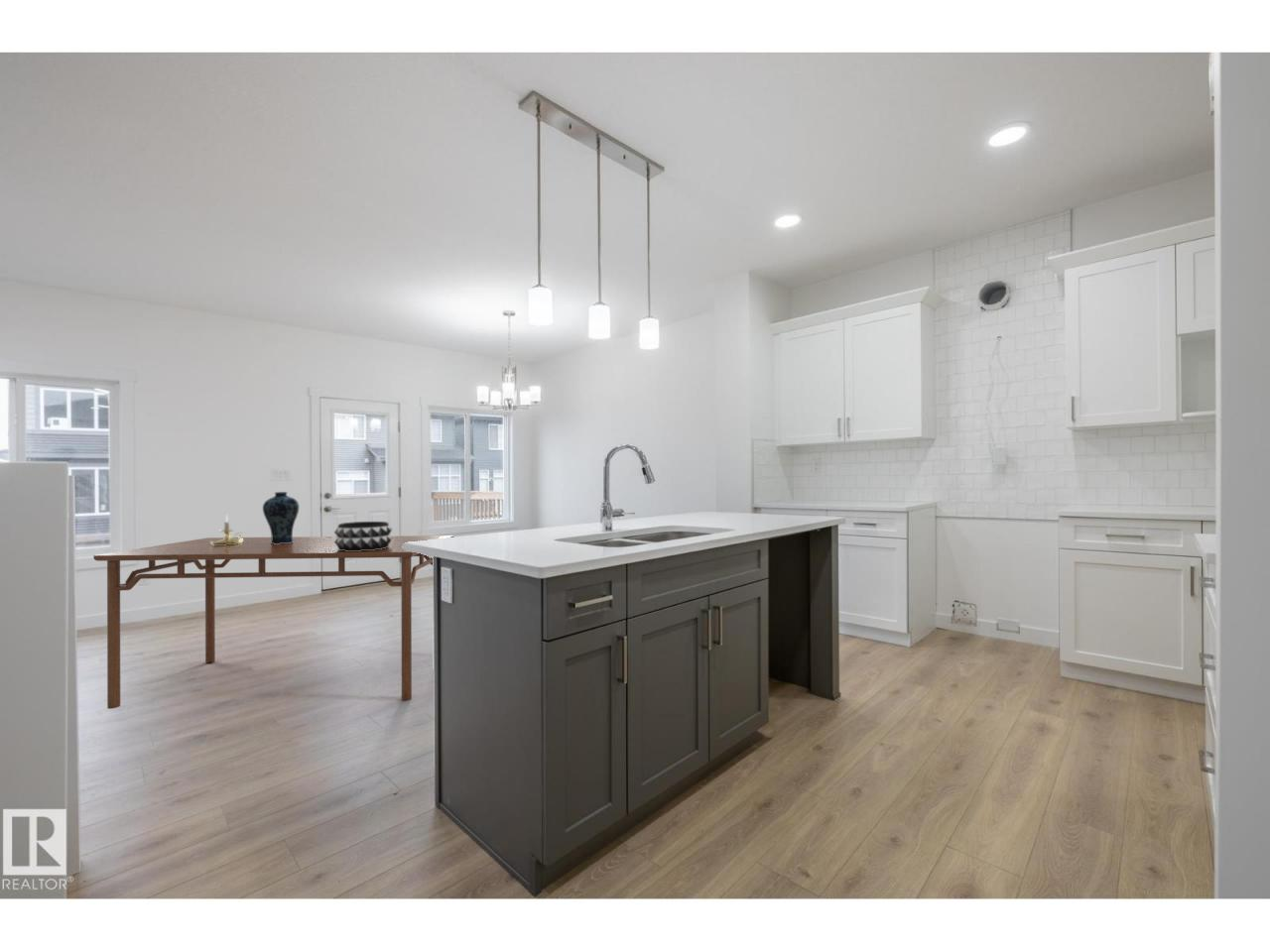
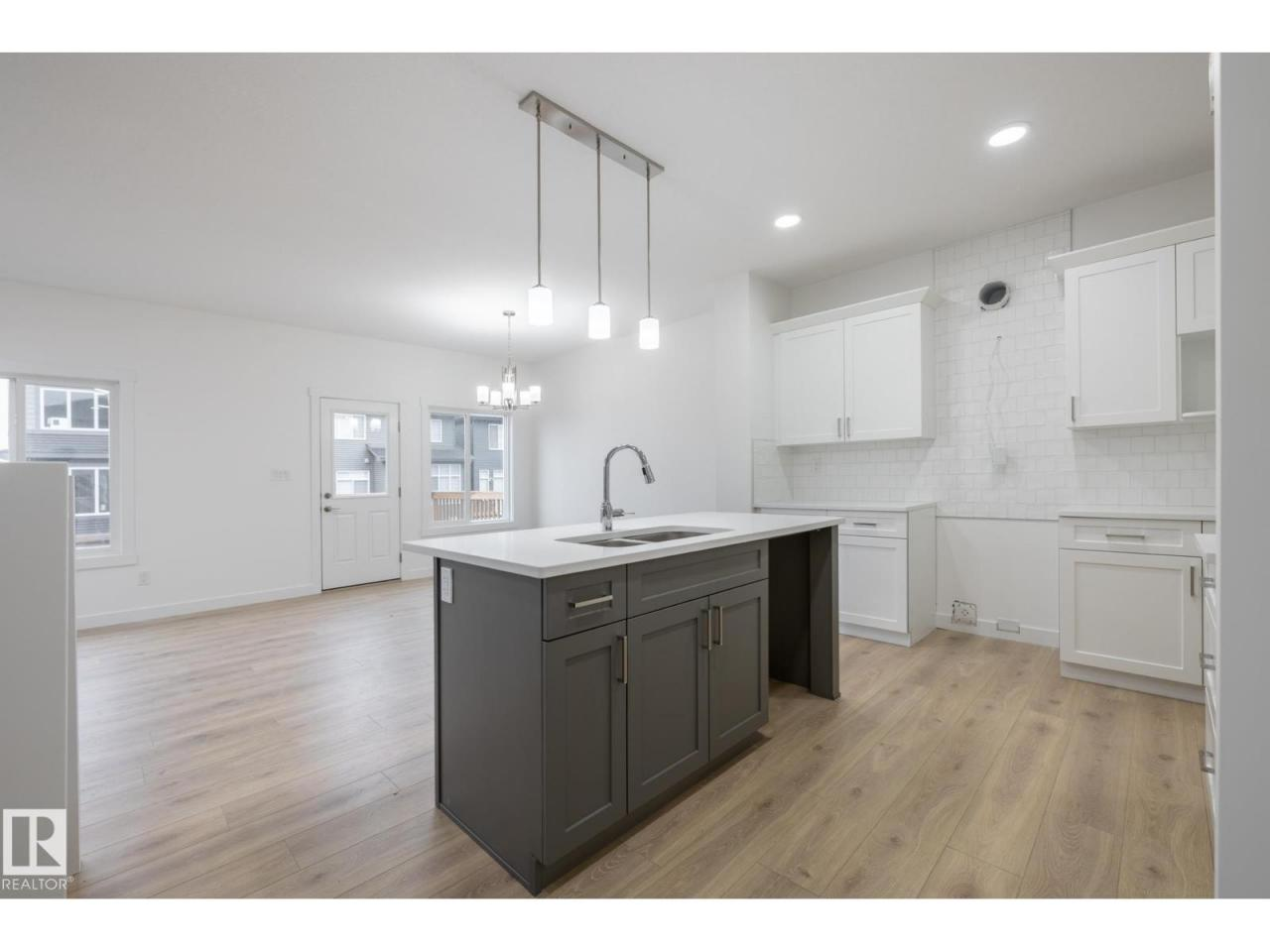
- candle holder [210,513,243,545]
- vase [262,491,300,544]
- dining table [92,535,454,710]
- decorative bowl [333,521,393,551]
